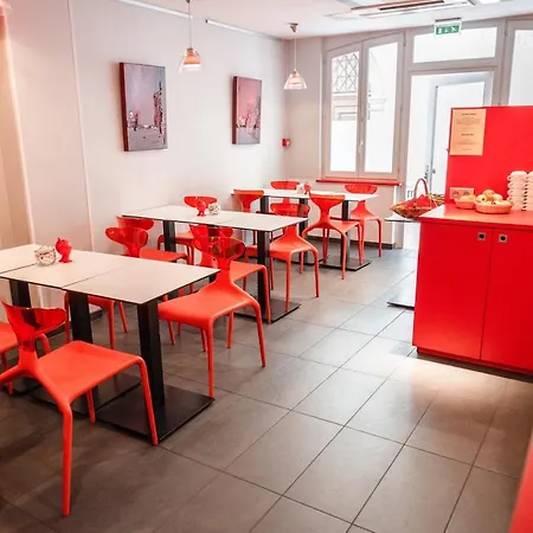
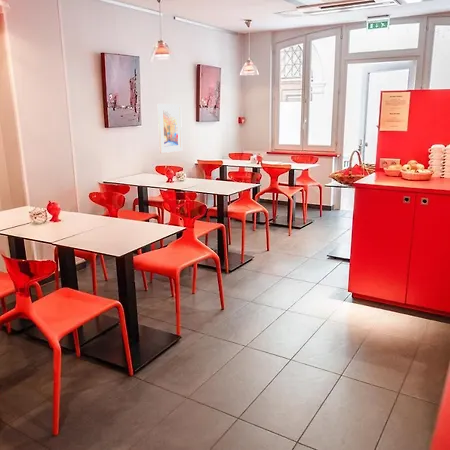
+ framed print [157,103,183,154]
